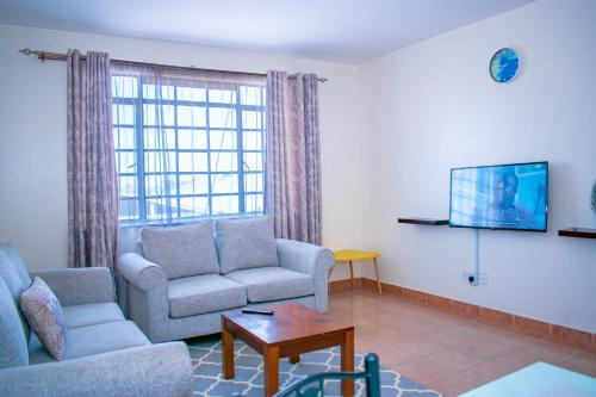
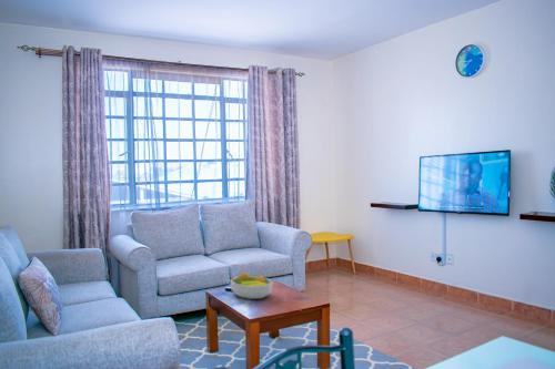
+ fruit bowl [229,270,274,300]
